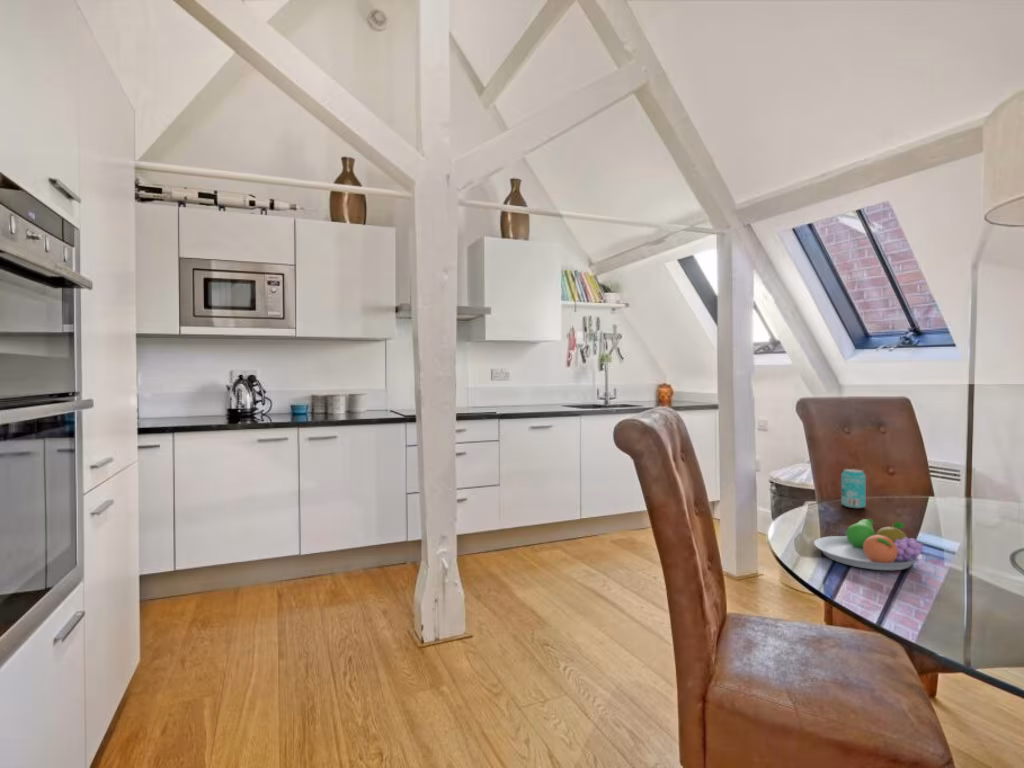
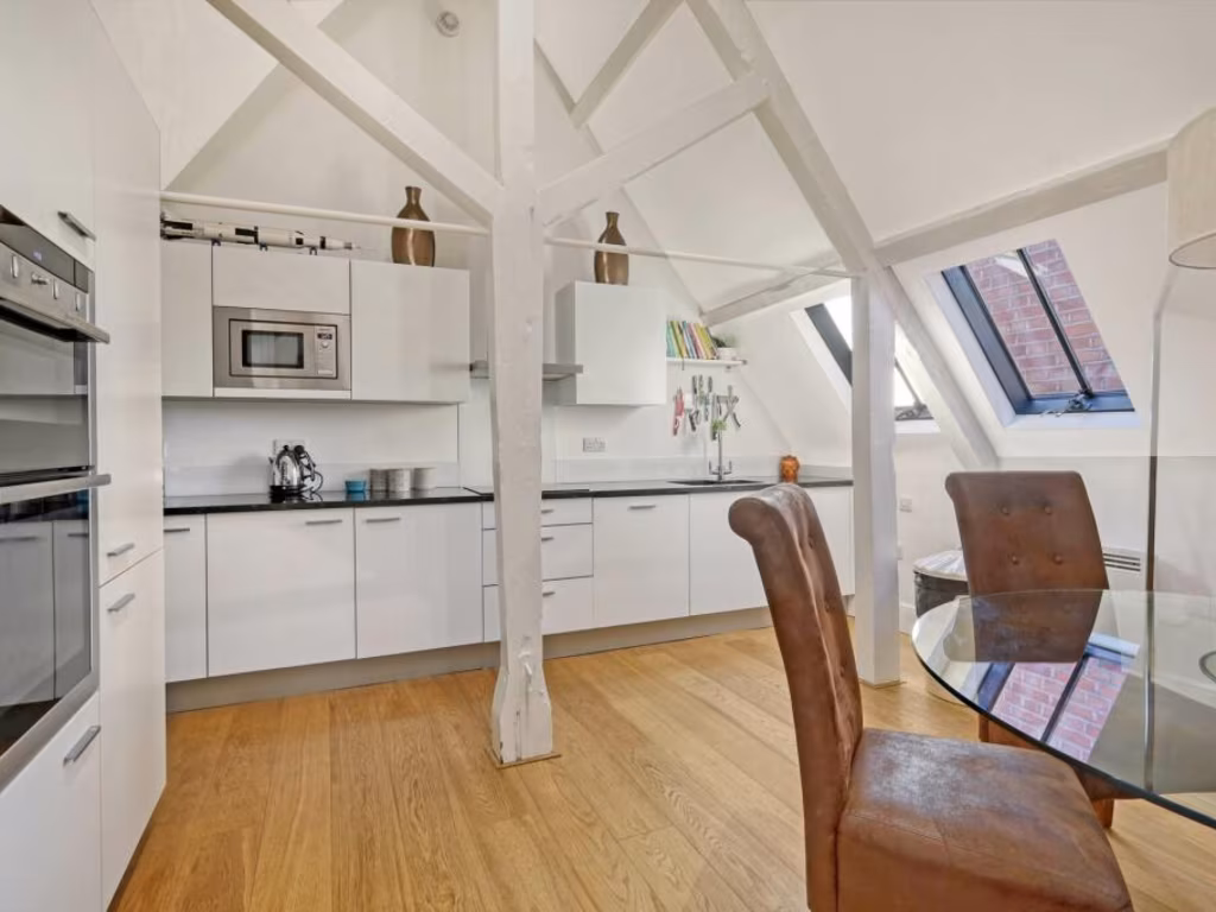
- fruit bowl [813,518,924,571]
- beverage can [840,468,867,509]
